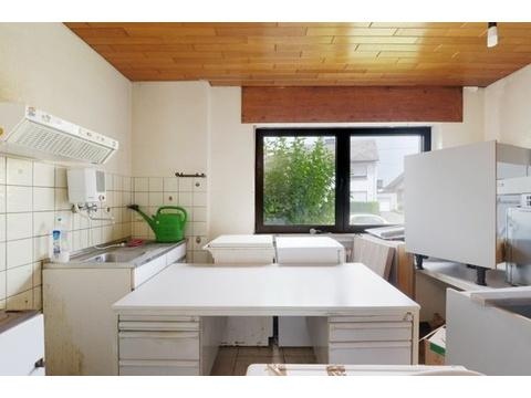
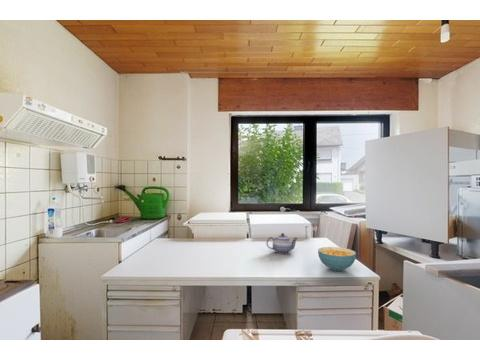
+ cereal bowl [317,246,357,272]
+ teapot [265,232,299,255]
